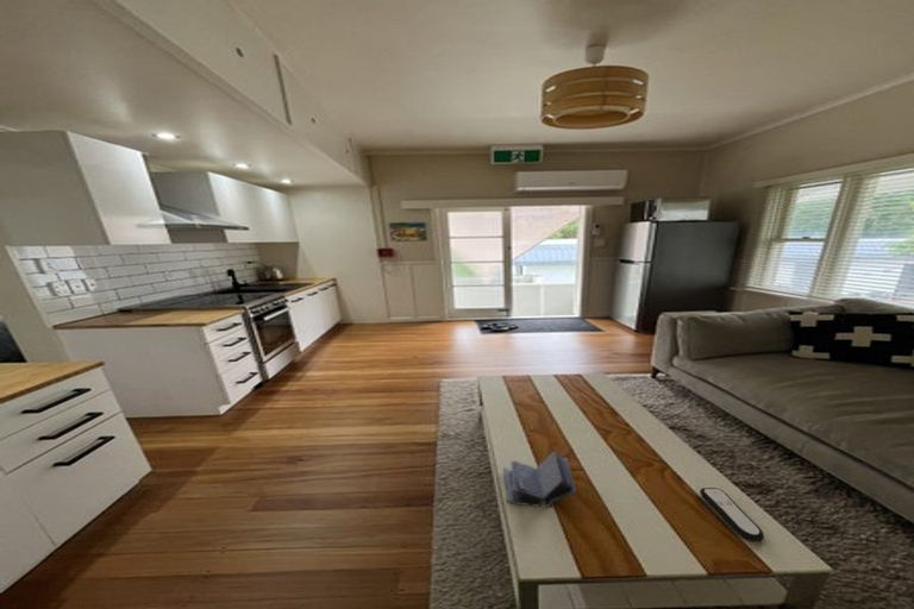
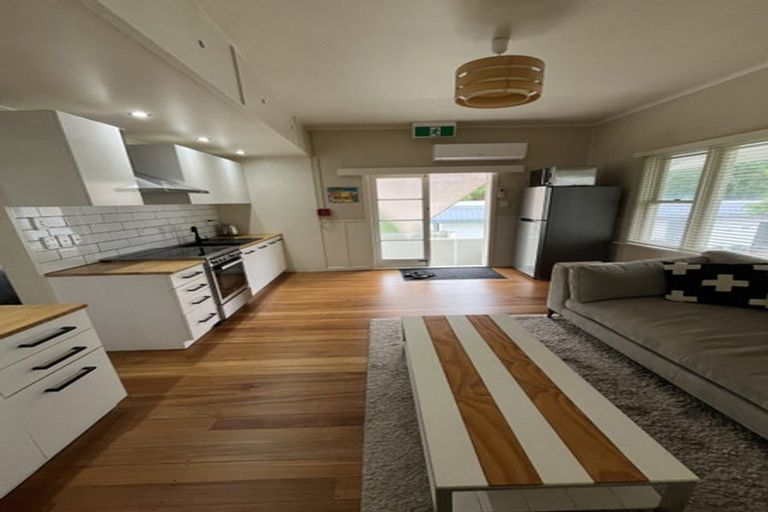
- book [502,451,577,508]
- remote control [699,486,765,542]
